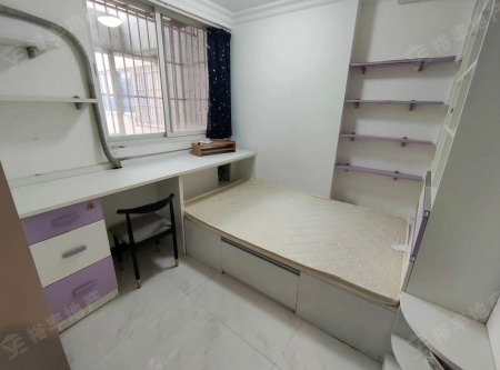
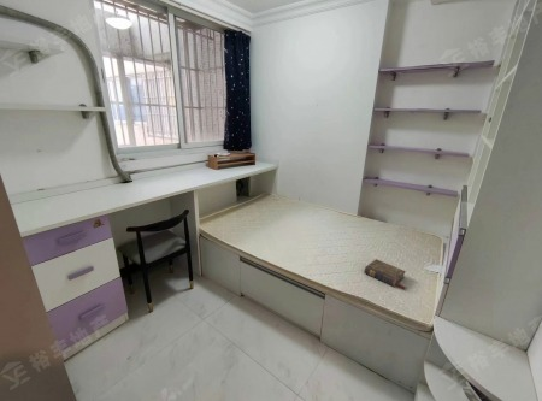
+ book [364,258,407,290]
